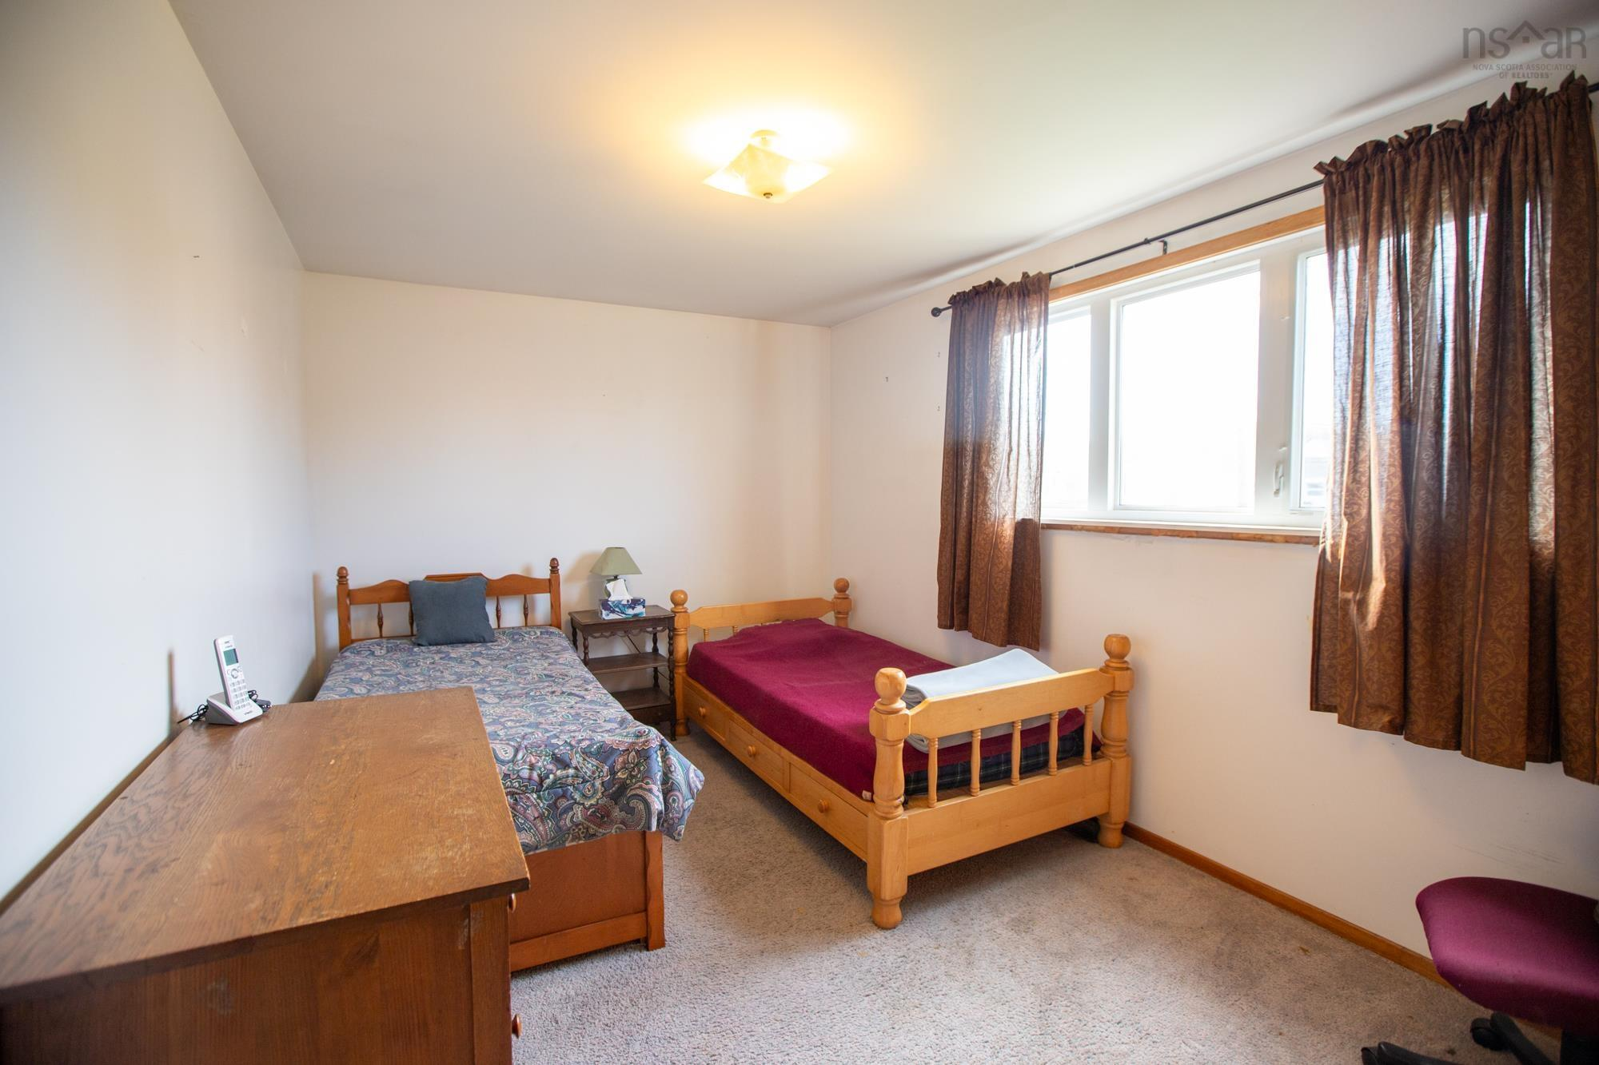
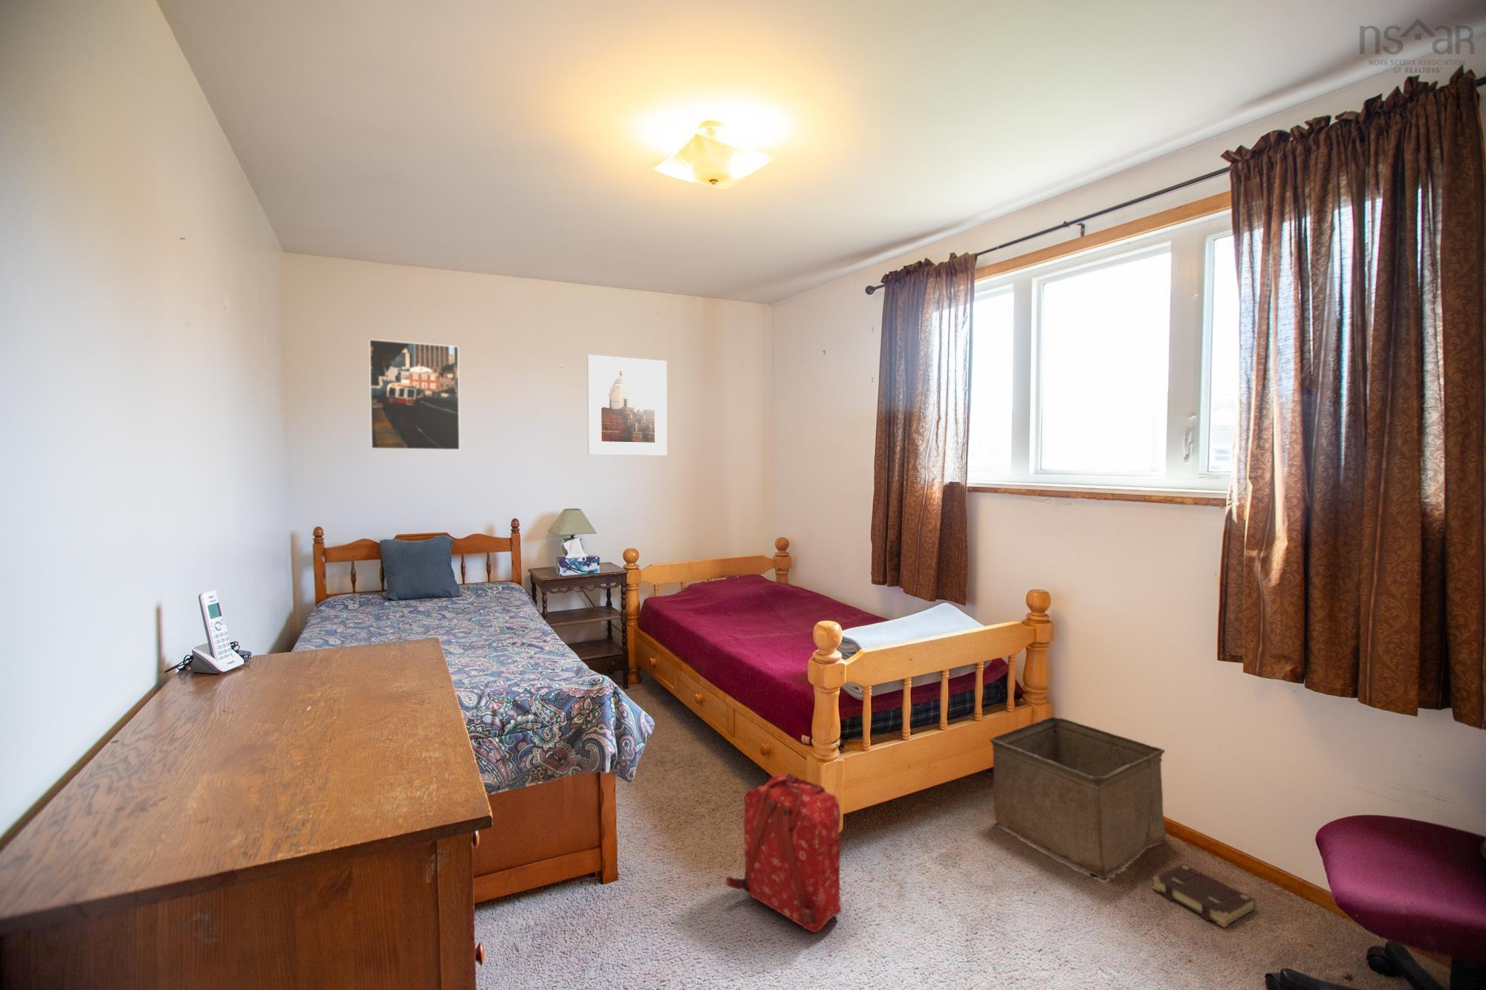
+ backpack [725,772,842,933]
+ storage bin [989,717,1167,878]
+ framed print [369,339,461,451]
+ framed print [587,354,668,456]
+ book [1151,863,1256,928]
